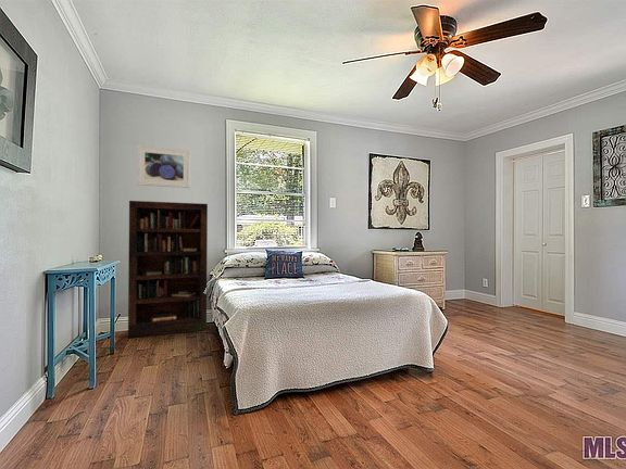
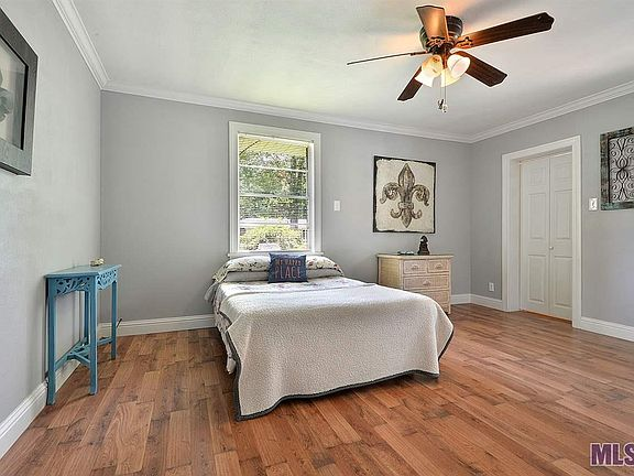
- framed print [136,144,191,189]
- bookcase [127,200,209,339]
